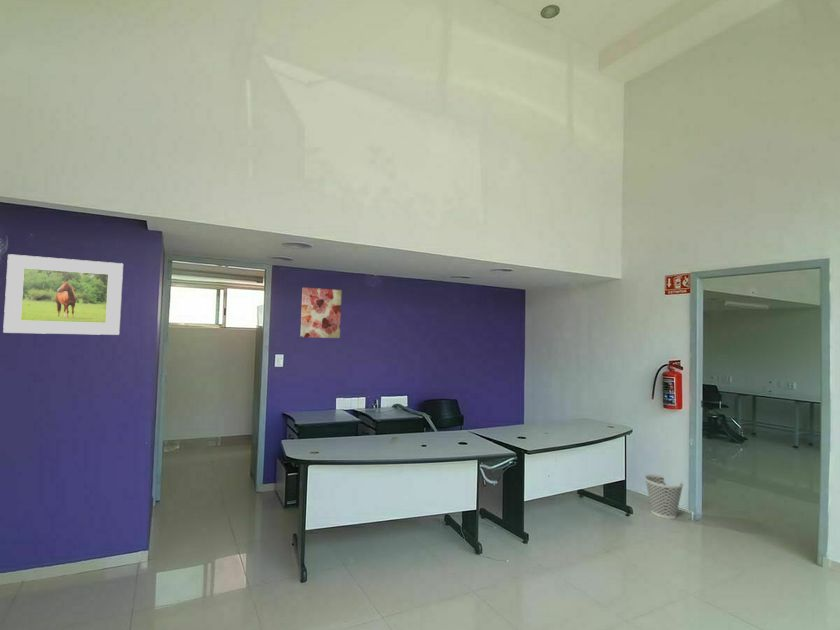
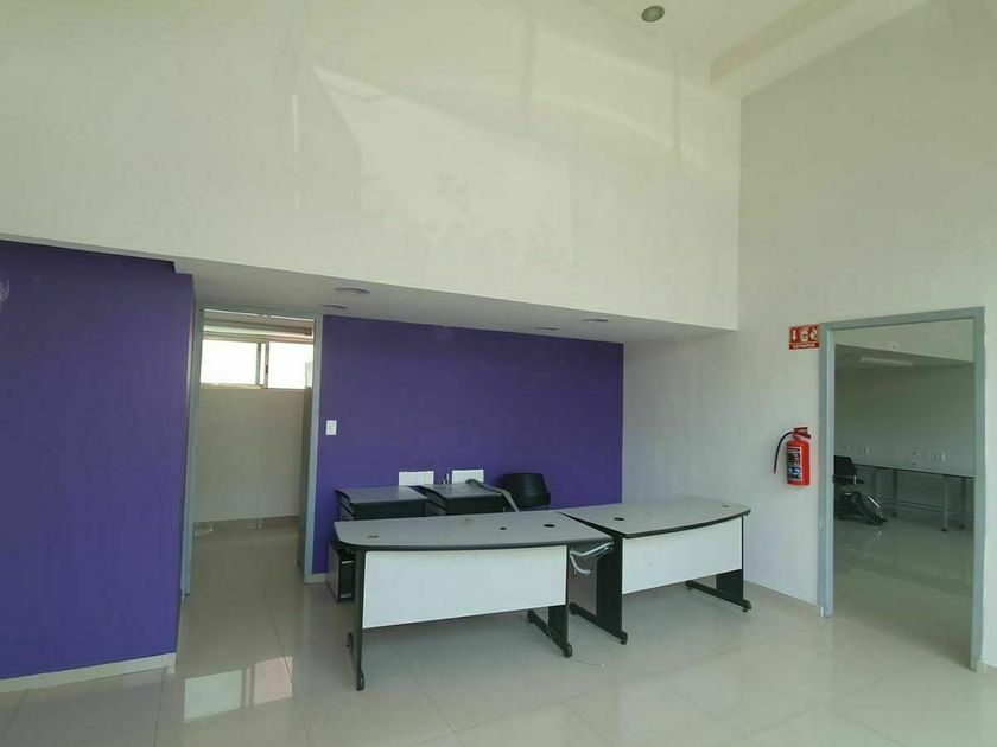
- wall art [299,286,343,339]
- wastebasket [644,473,685,520]
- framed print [2,253,124,336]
